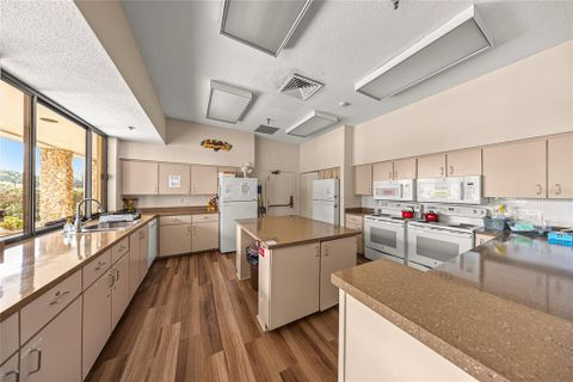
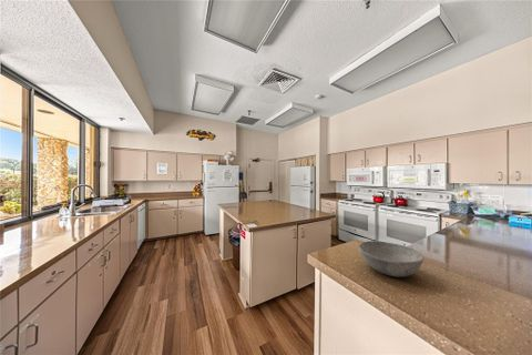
+ bowl [357,240,424,278]
